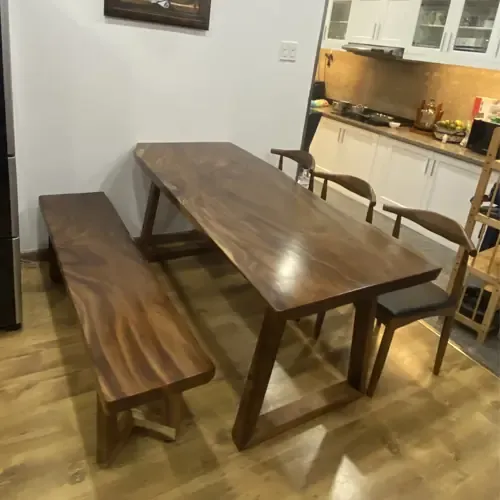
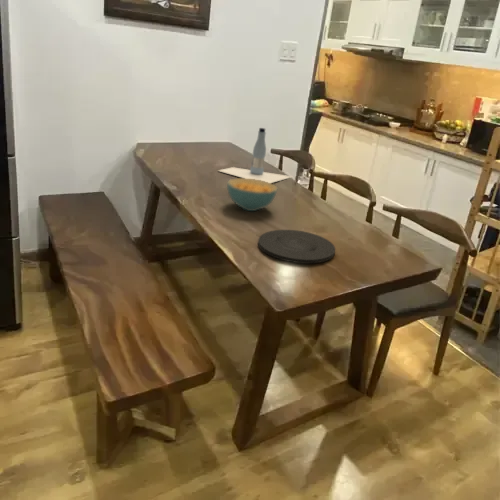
+ cereal bowl [226,177,279,212]
+ bottle [216,127,293,184]
+ plate [257,229,336,265]
